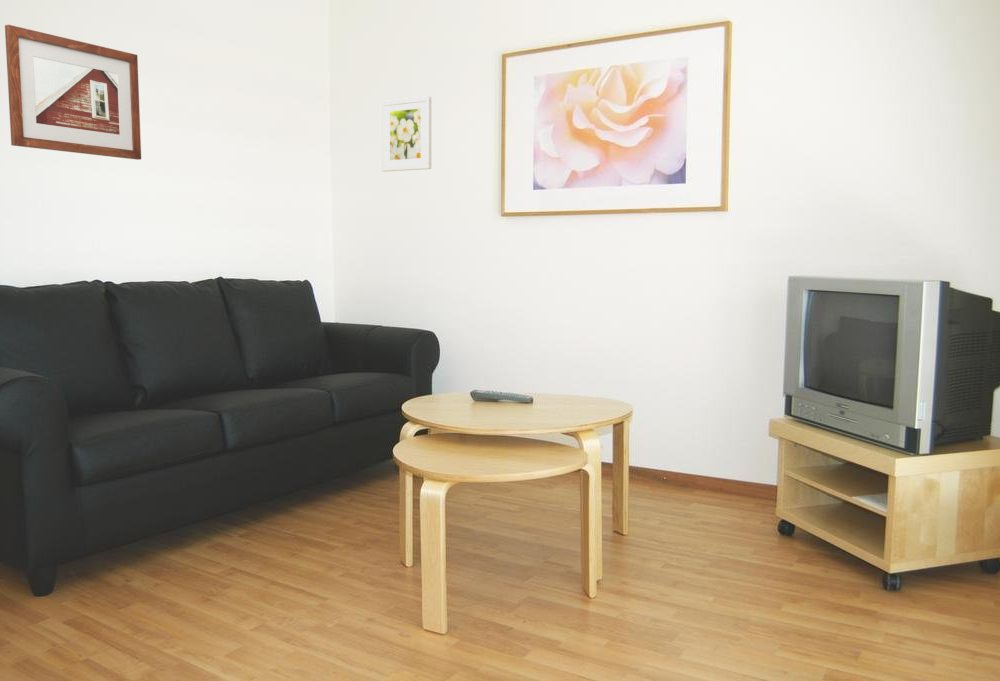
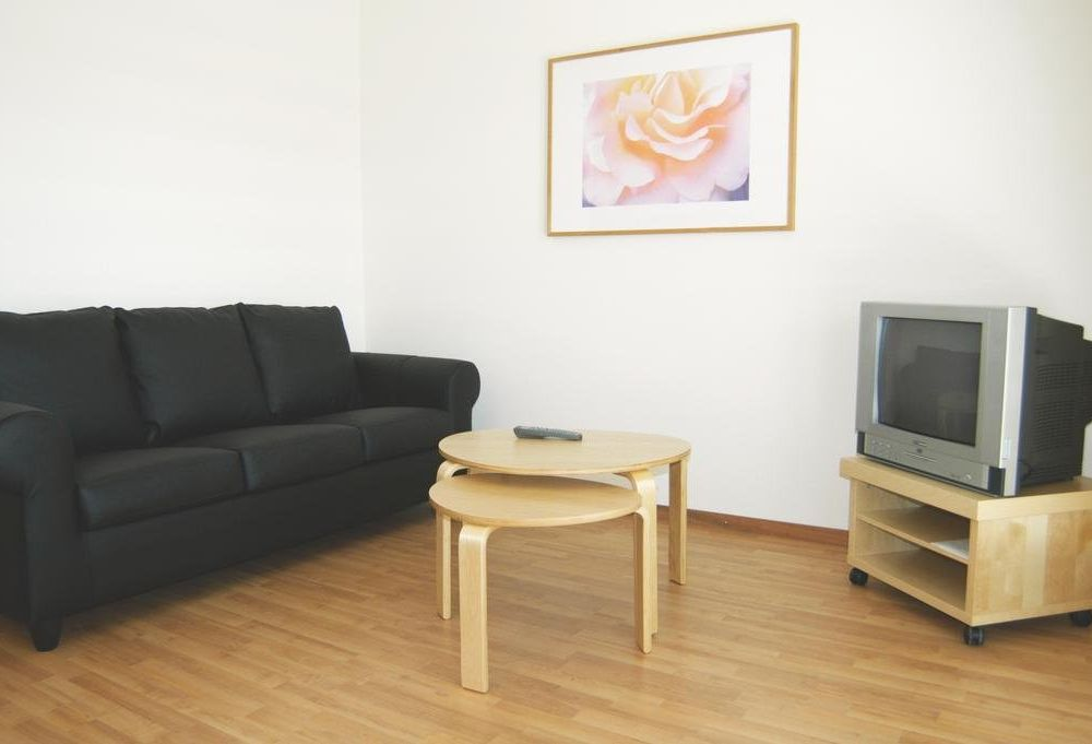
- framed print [380,95,432,172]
- picture frame [4,24,142,161]
